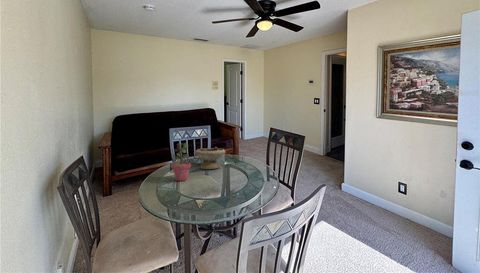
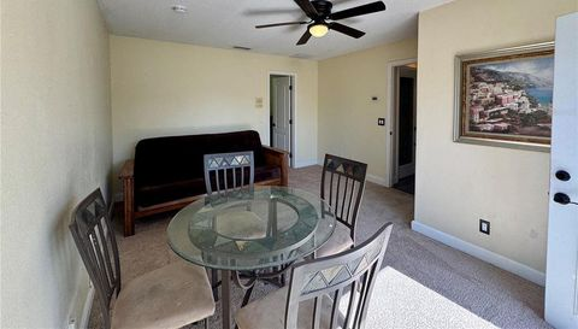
- bowl [194,146,226,170]
- potted plant [170,142,192,182]
